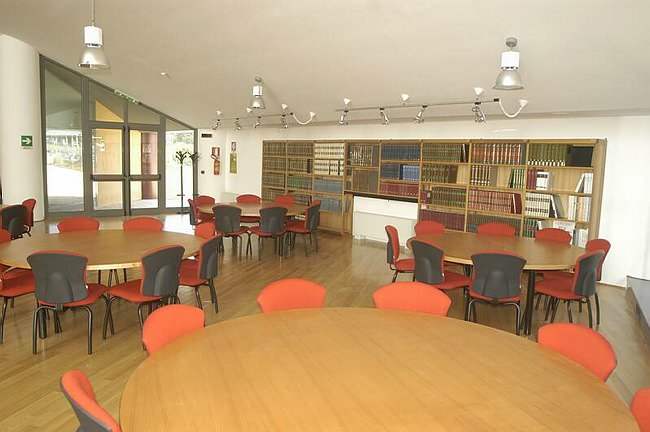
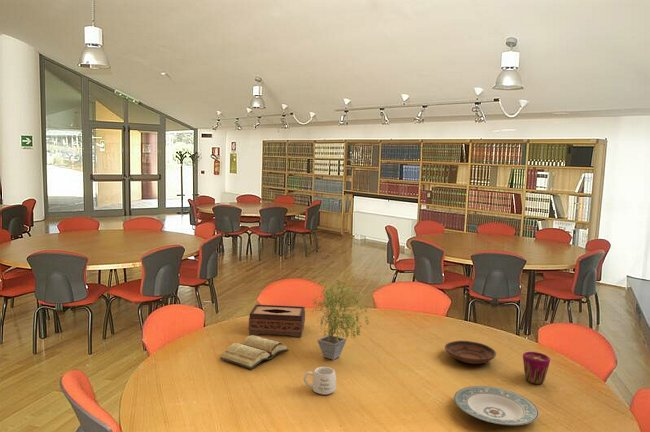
+ mug [303,366,337,396]
+ bowl [444,340,497,365]
+ diary [219,334,290,370]
+ potted plant [308,278,371,361]
+ tissue box [248,303,306,338]
+ cup [522,351,551,385]
+ plate [453,385,540,426]
